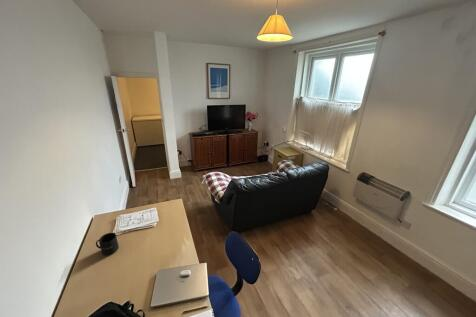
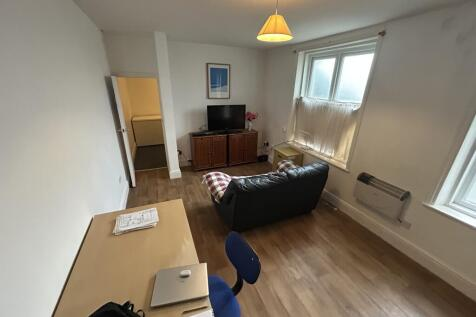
- mug [95,232,120,256]
